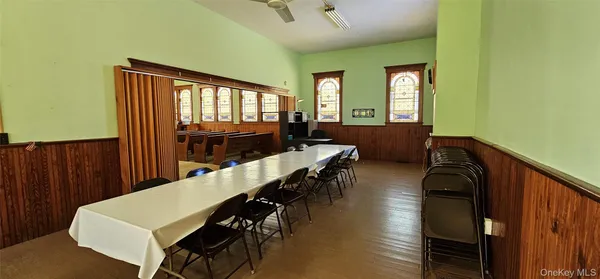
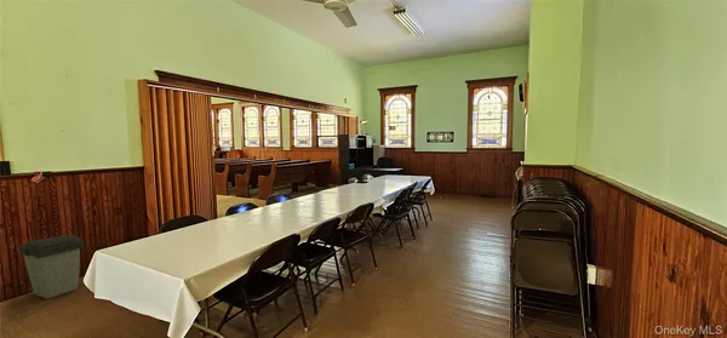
+ trash can [18,234,85,300]
